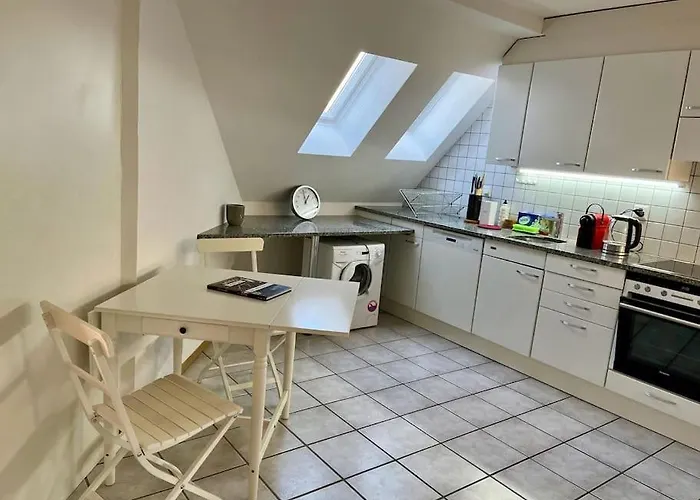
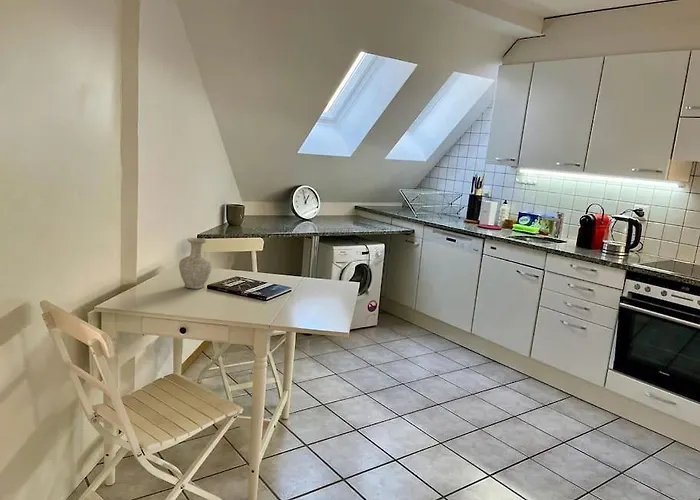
+ vase [178,237,213,290]
